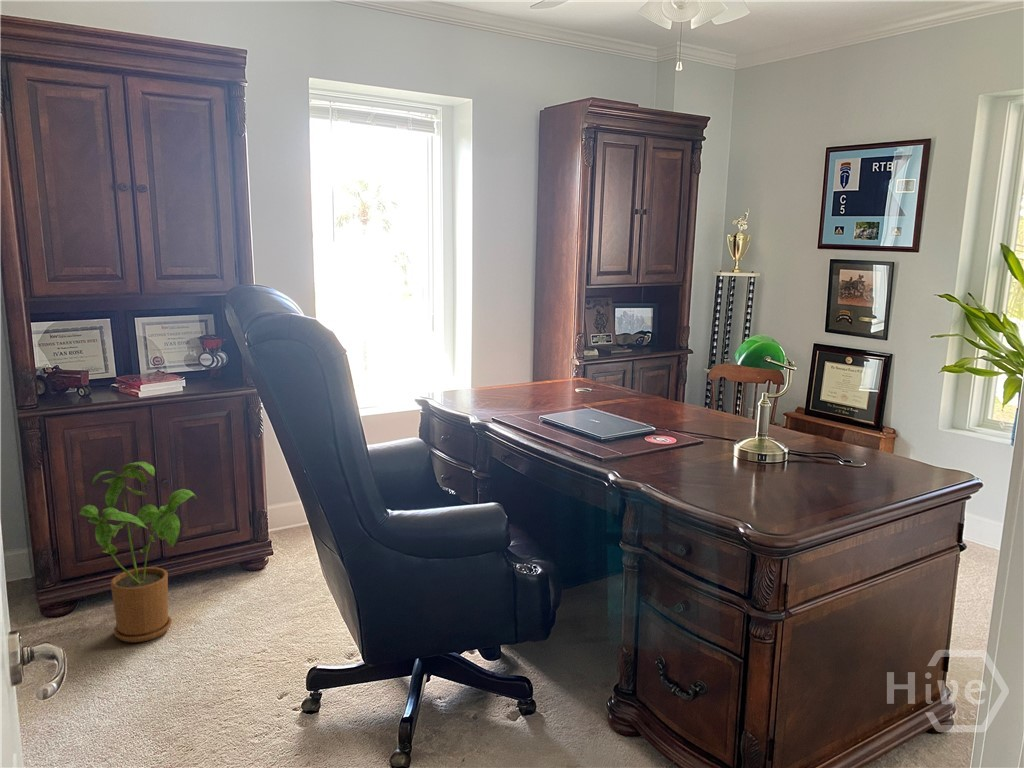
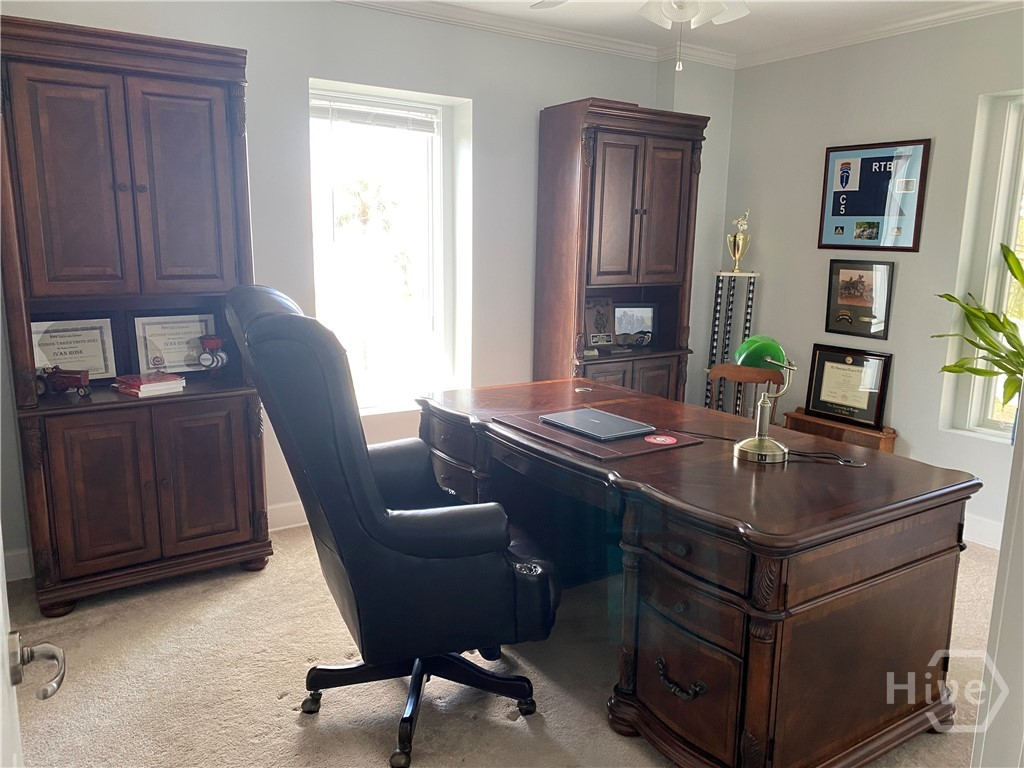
- house plant [78,461,198,643]
